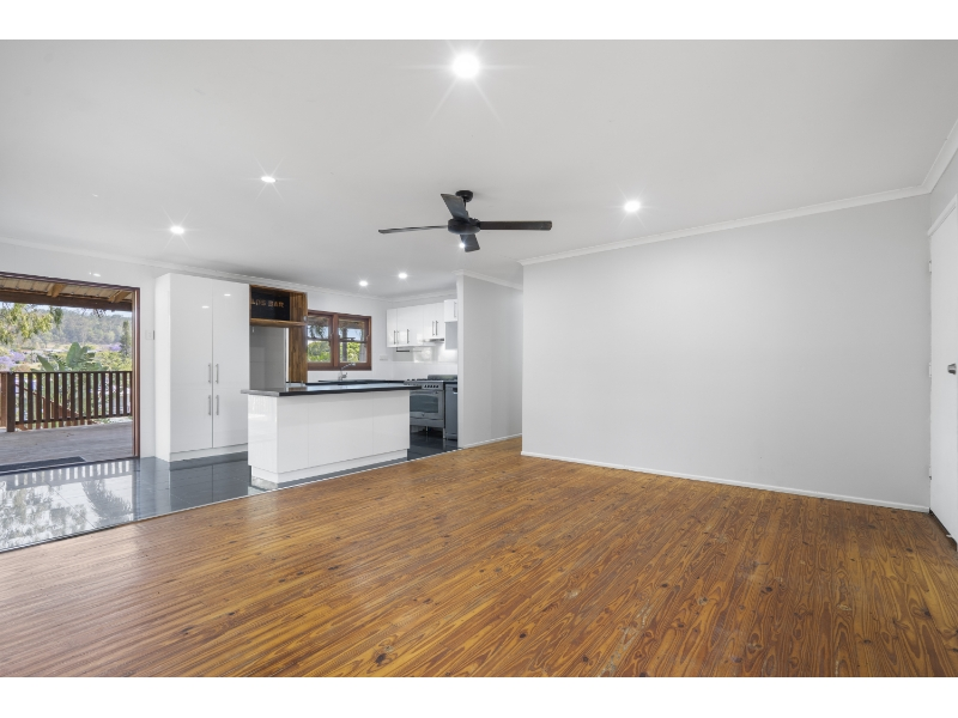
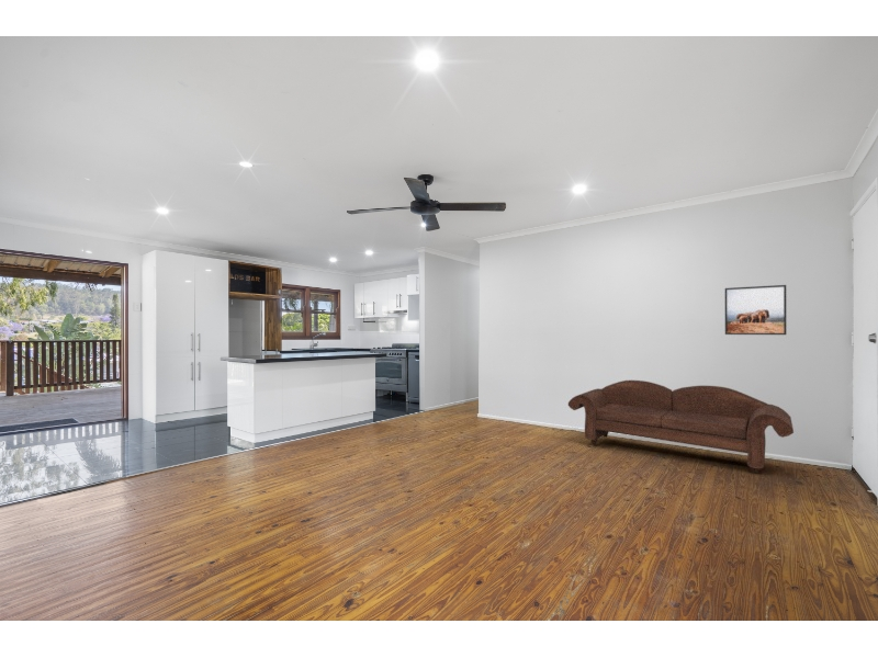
+ sofa [567,379,795,474]
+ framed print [724,284,787,336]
